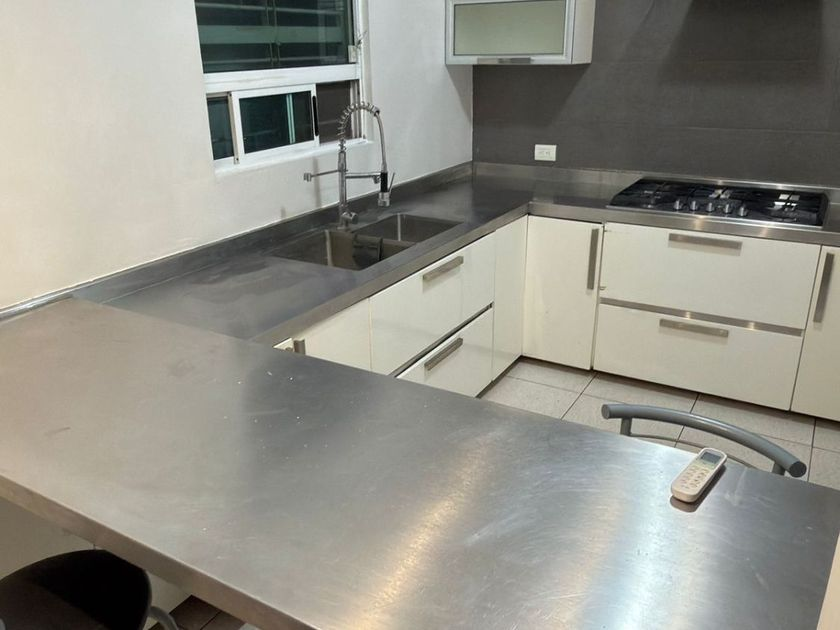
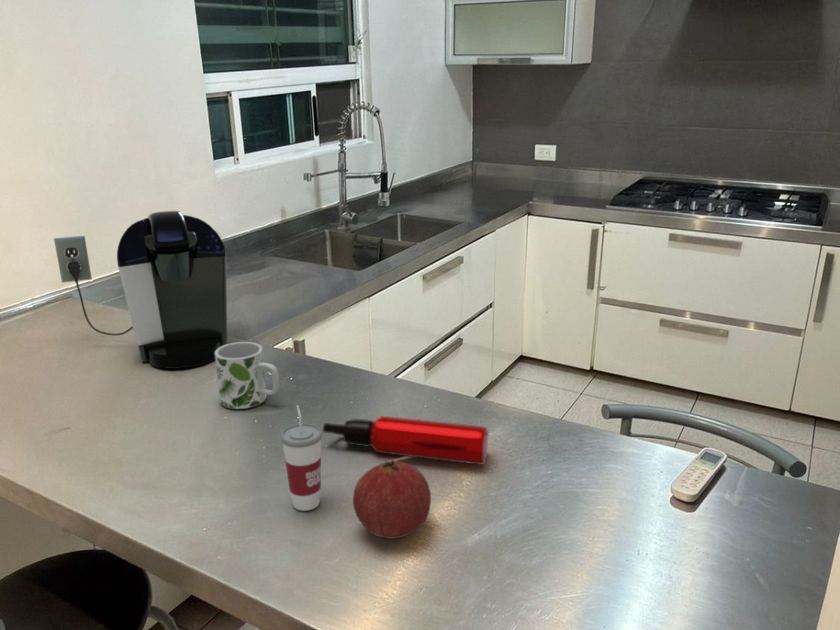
+ mug [215,341,280,410]
+ coffee maker [53,210,229,370]
+ fruit [352,459,432,539]
+ cup [280,404,323,512]
+ water bottle [322,415,489,466]
